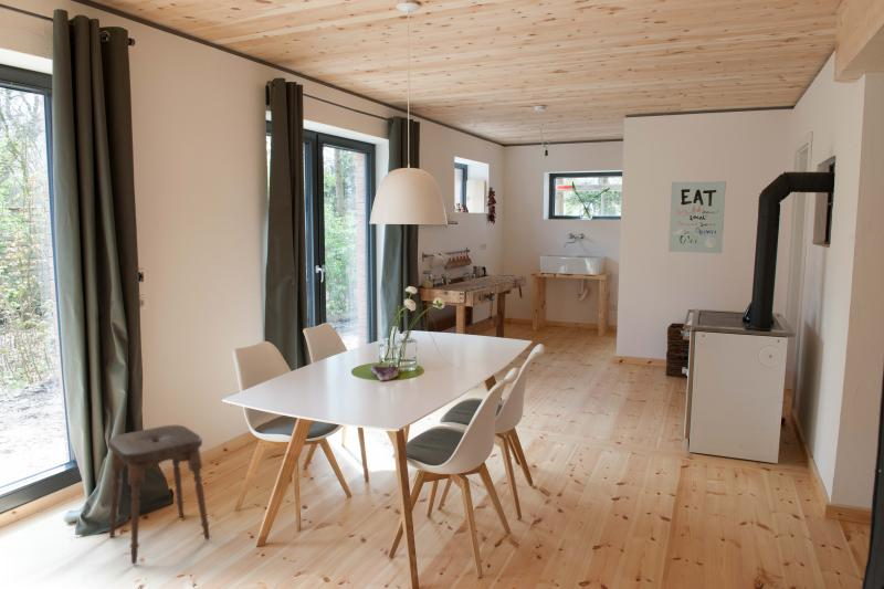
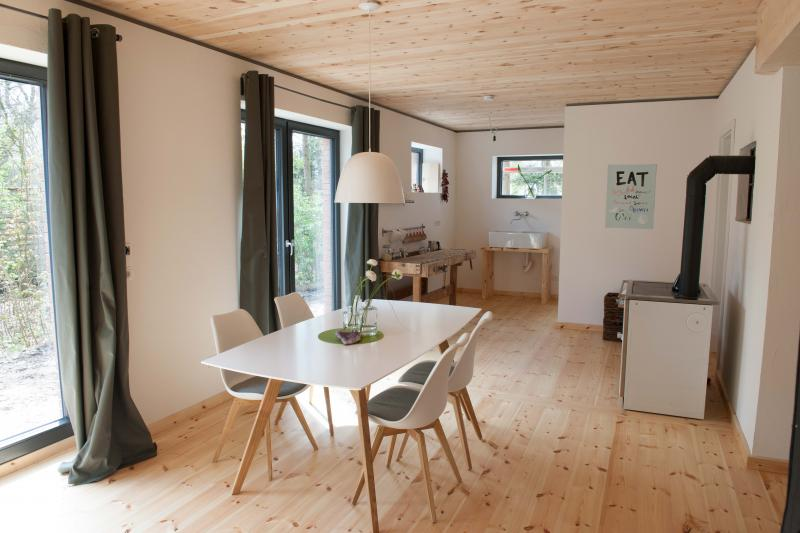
- stool [107,424,211,565]
